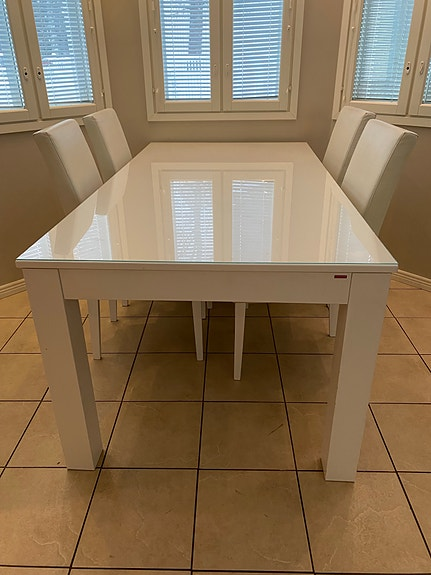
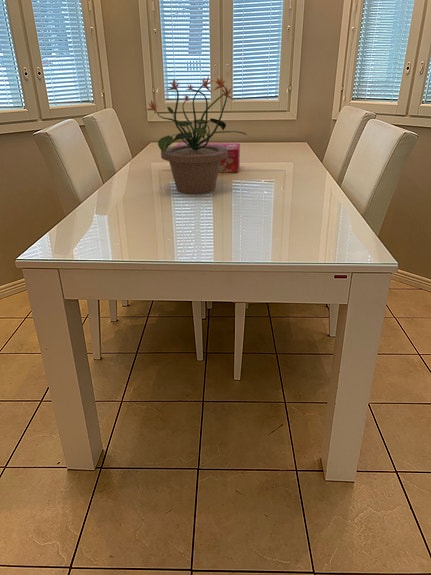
+ potted plant [145,75,247,195]
+ tissue box [175,142,241,173]
